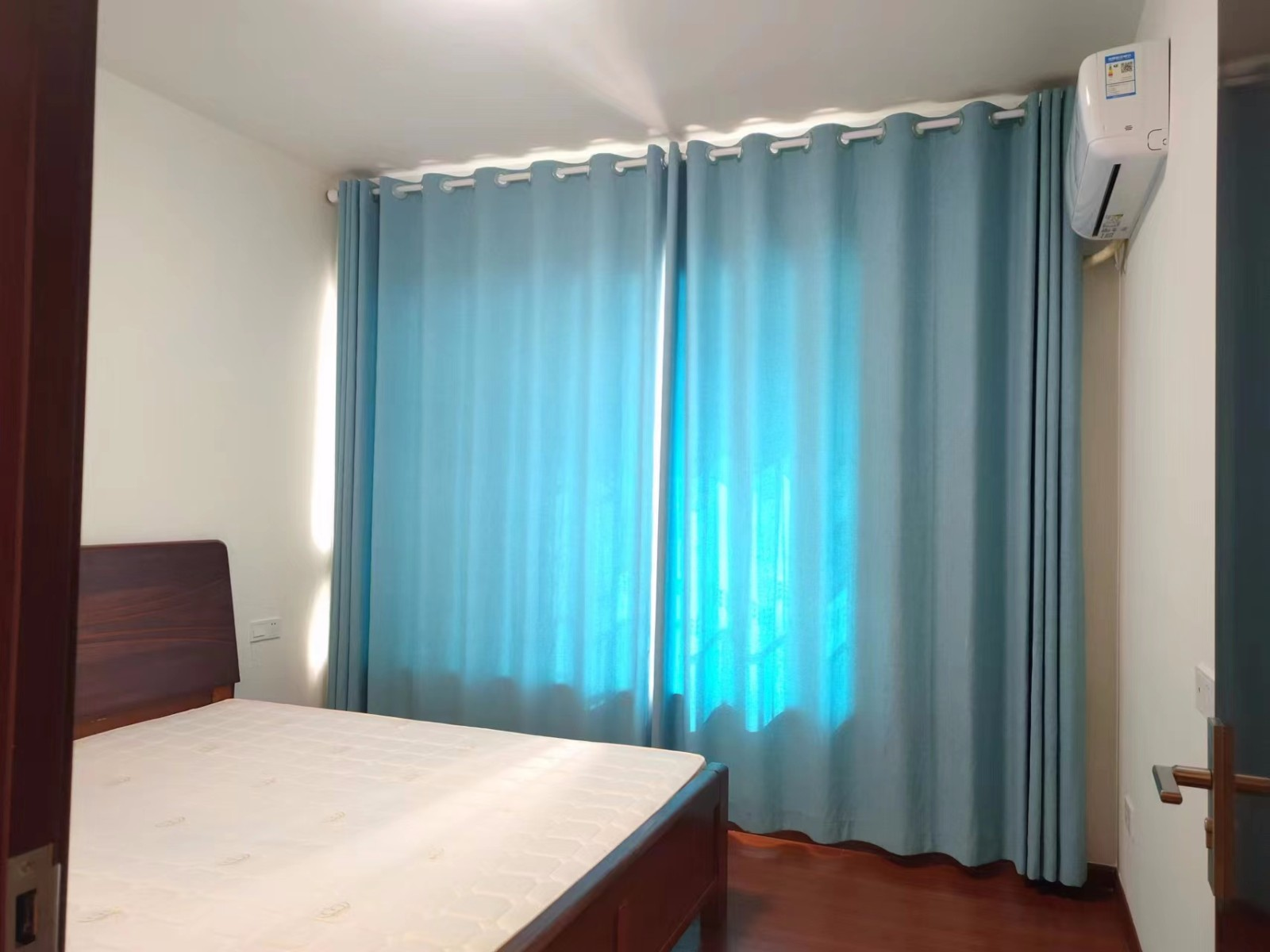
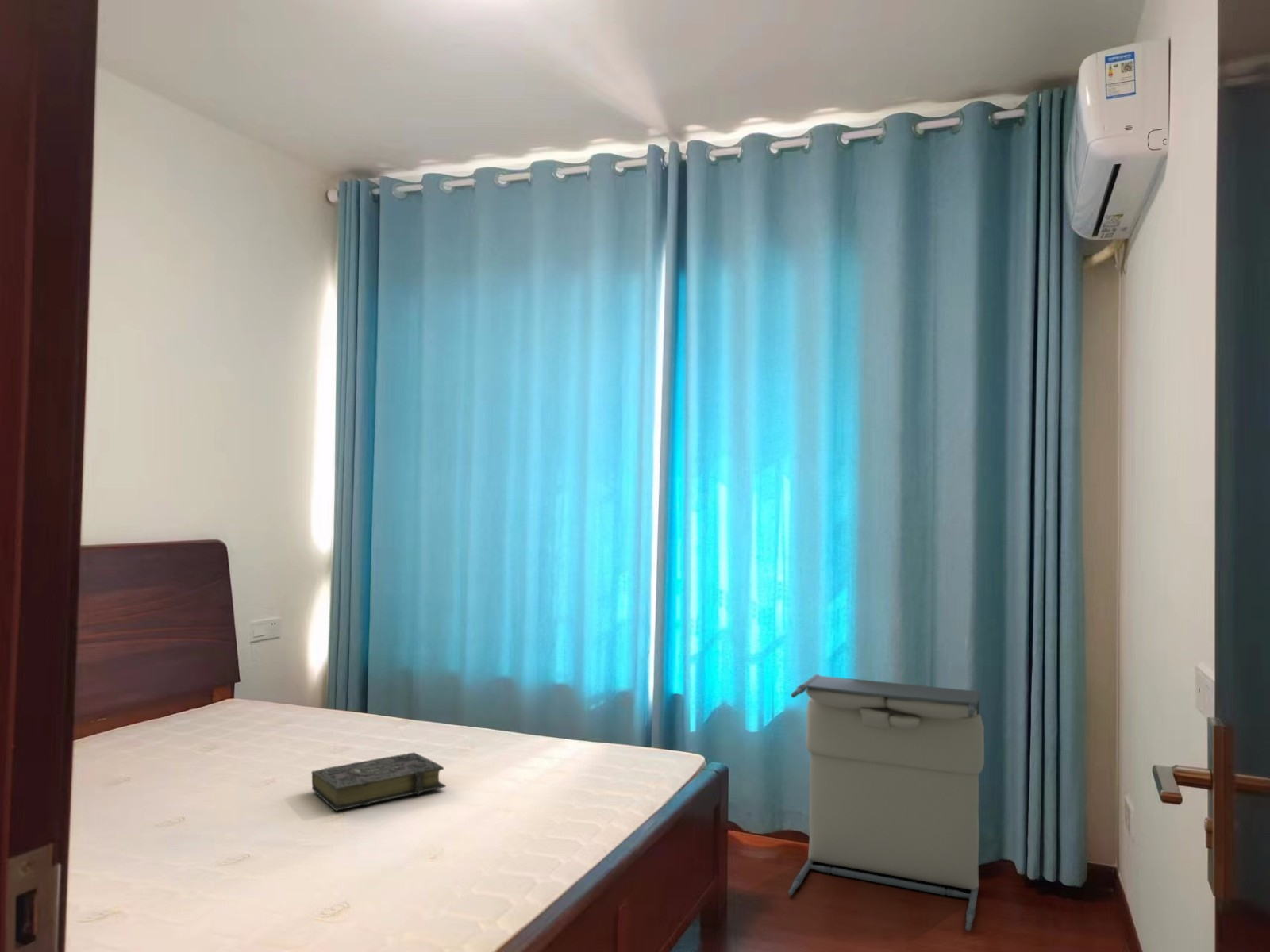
+ laundry hamper [787,674,985,931]
+ book [310,751,447,812]
